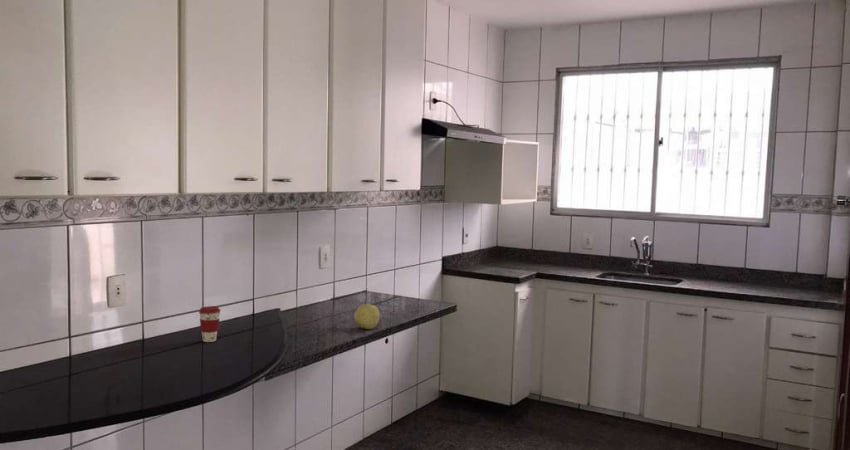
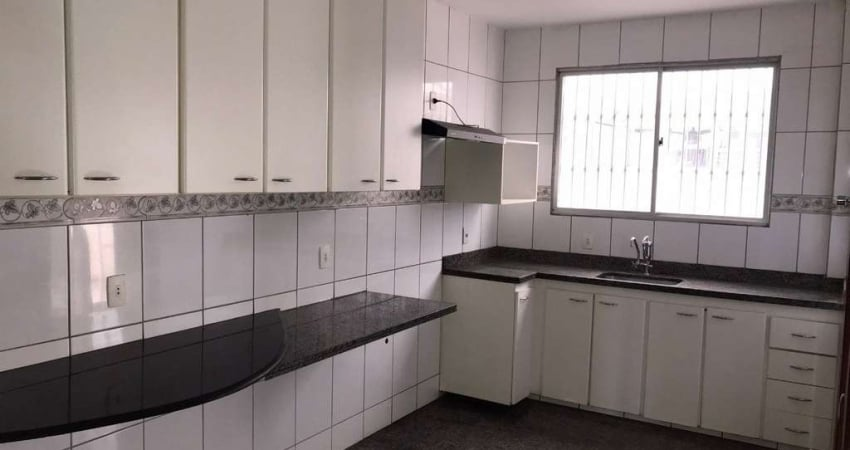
- fruit [353,303,380,330]
- coffee cup [198,305,222,343]
